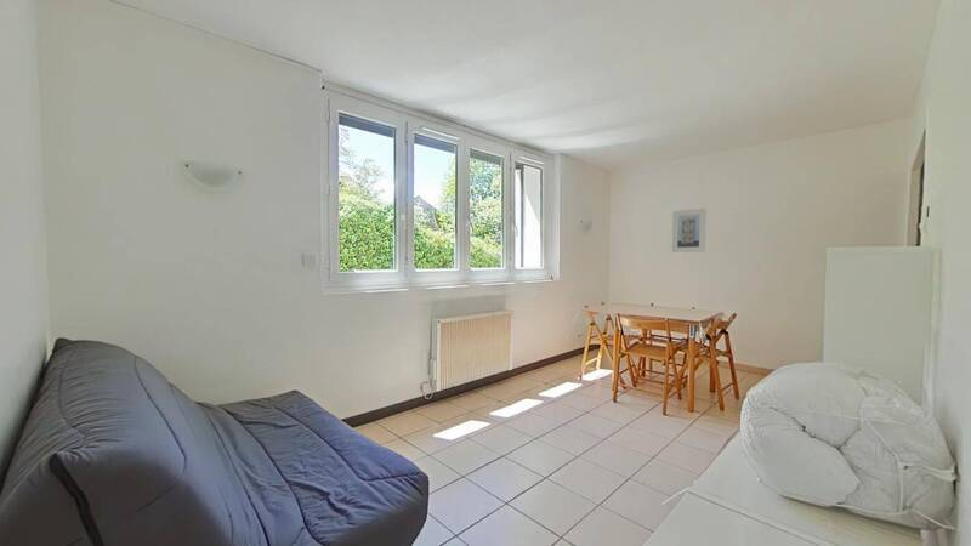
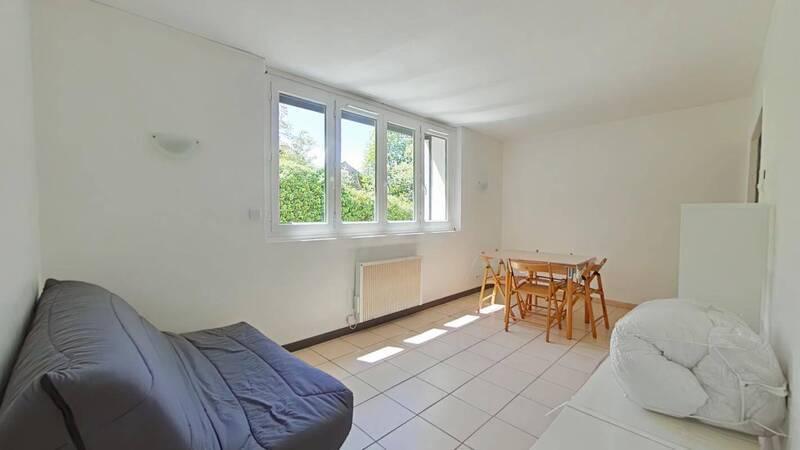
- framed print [671,207,708,254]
